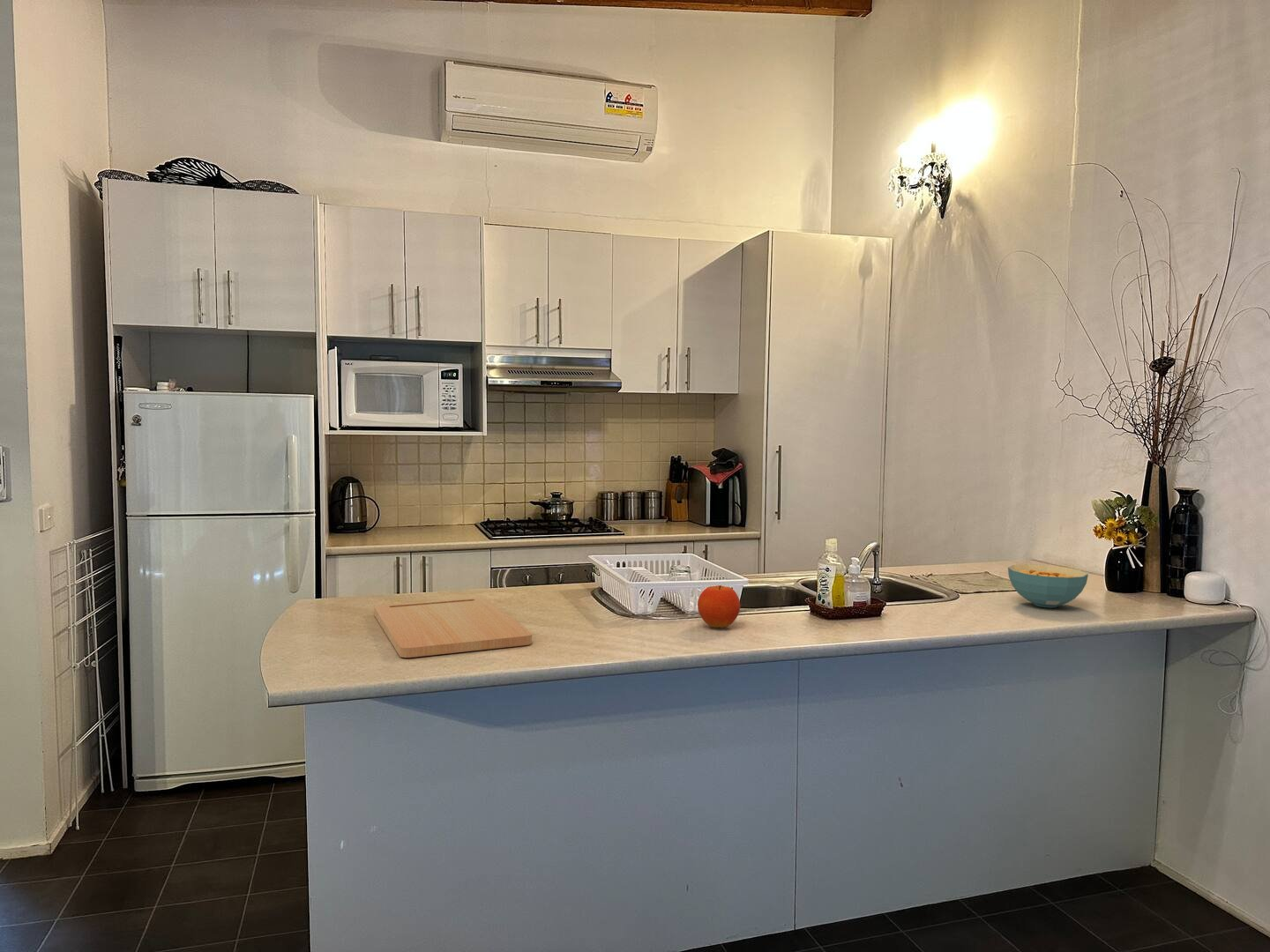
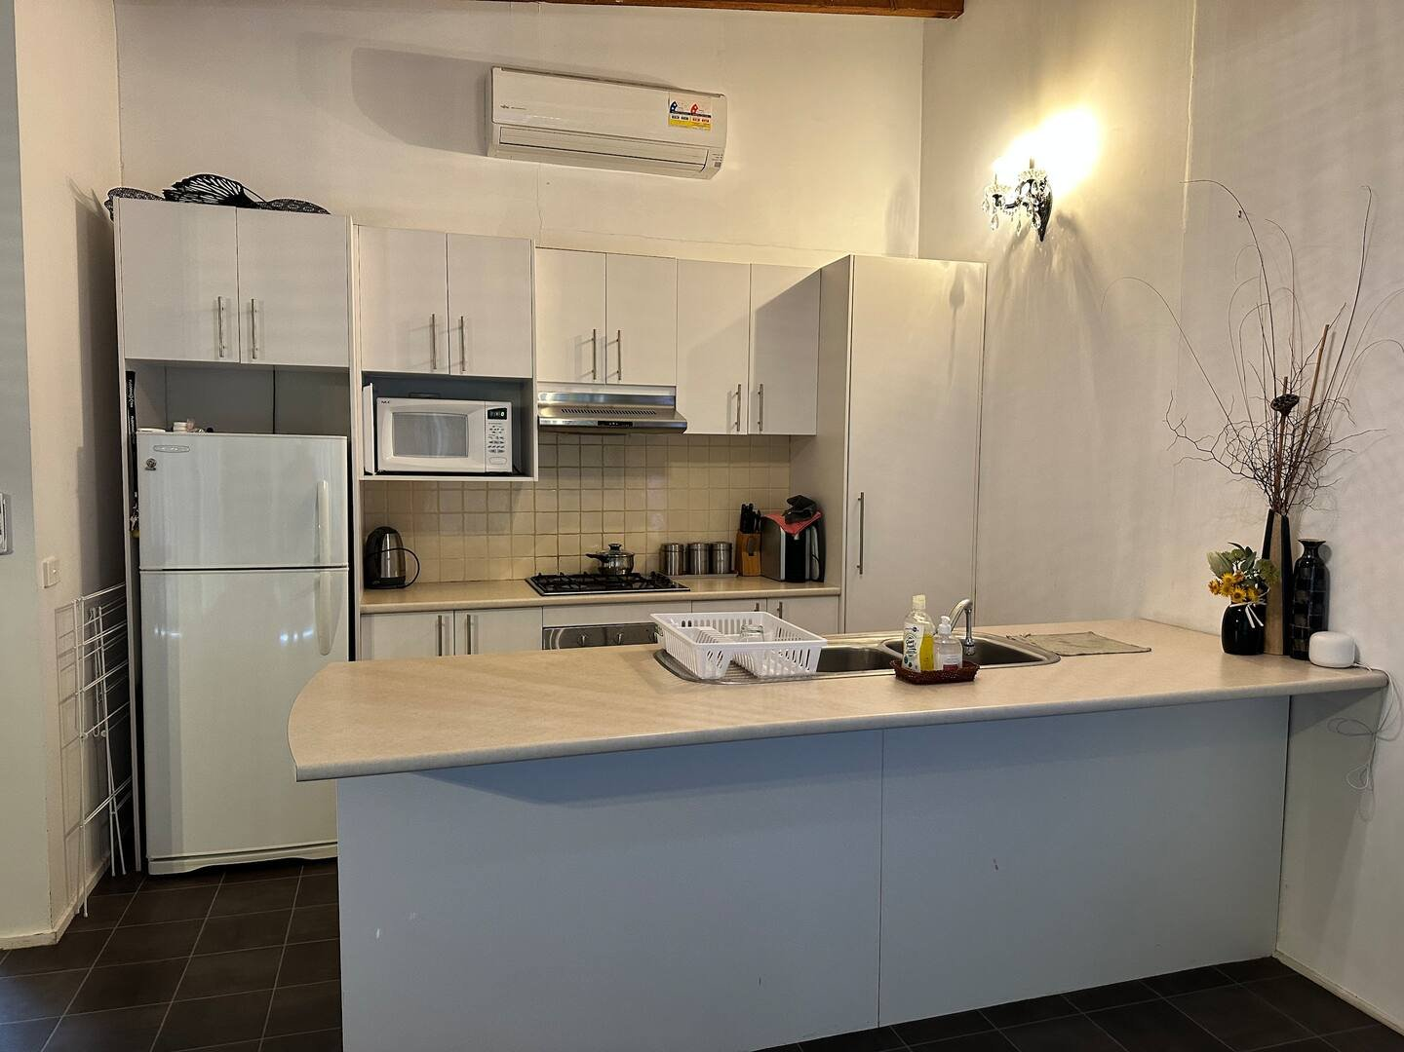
- cereal bowl [1007,563,1089,608]
- cutting board [373,596,533,658]
- fruit [697,584,741,628]
